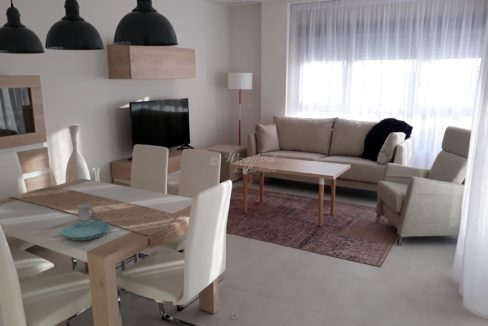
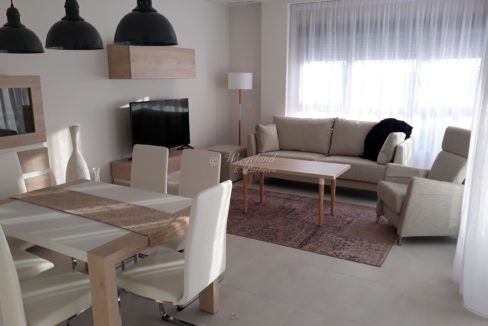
- cup [77,203,95,222]
- saucer [60,220,111,242]
